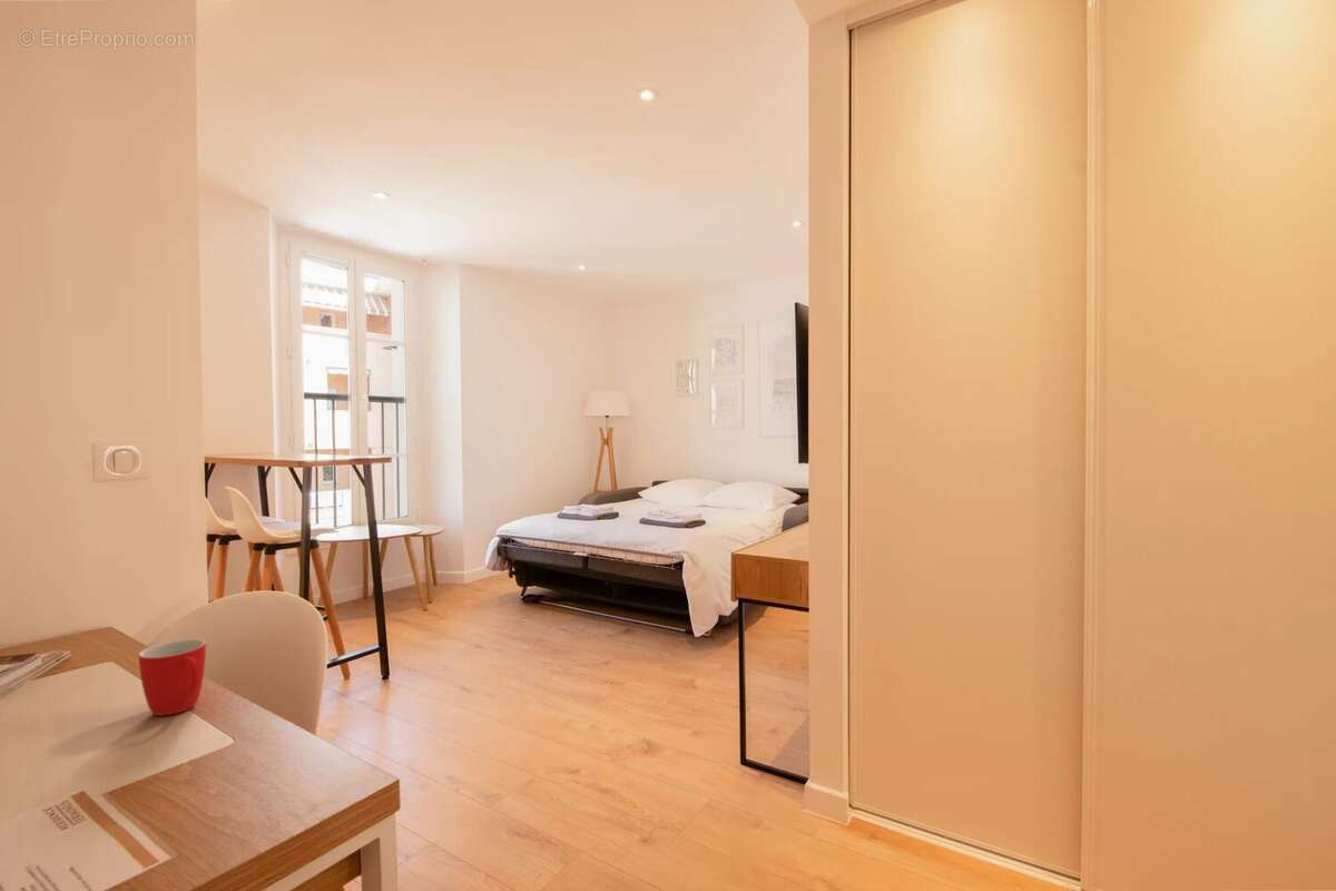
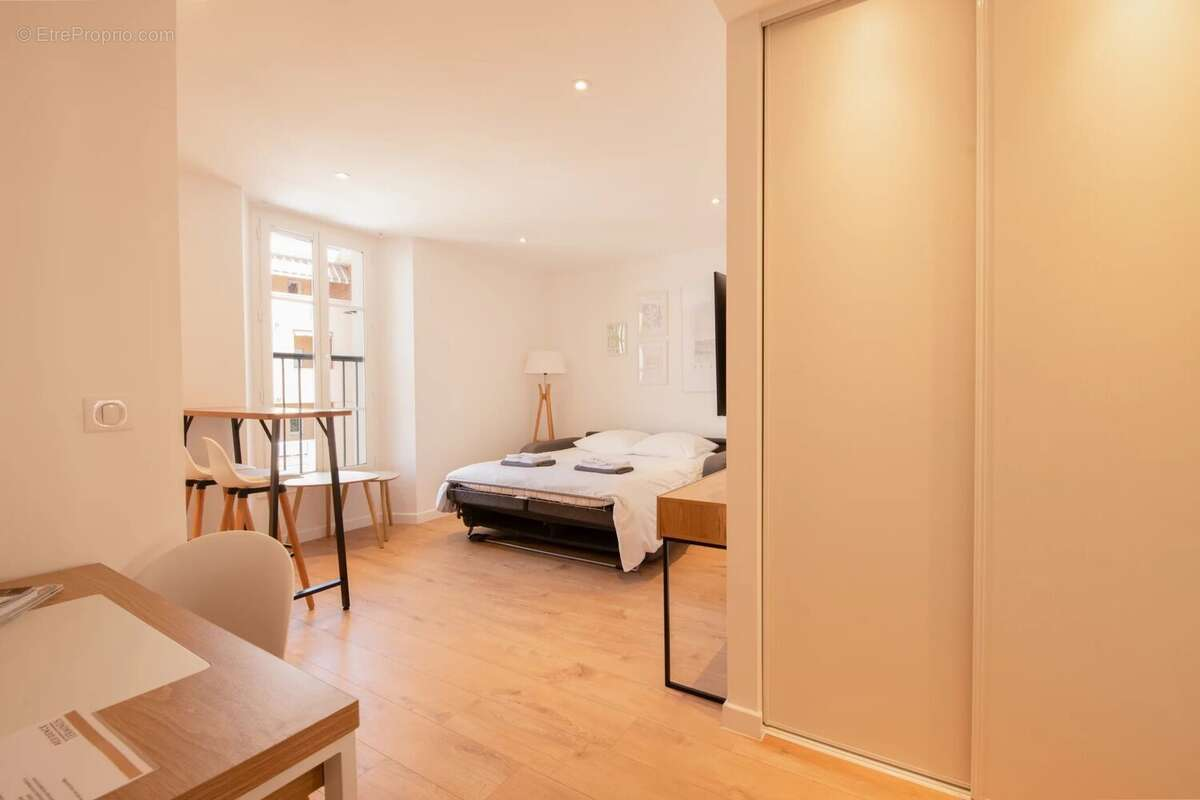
- mug [138,638,207,717]
